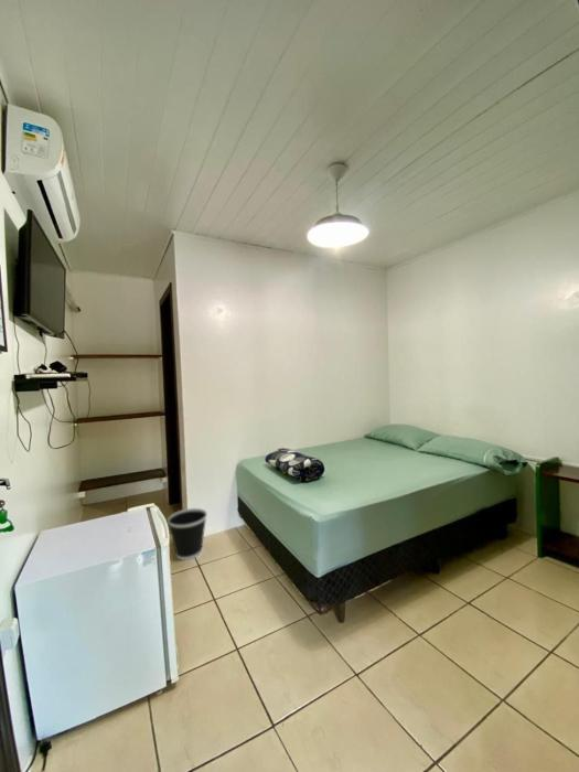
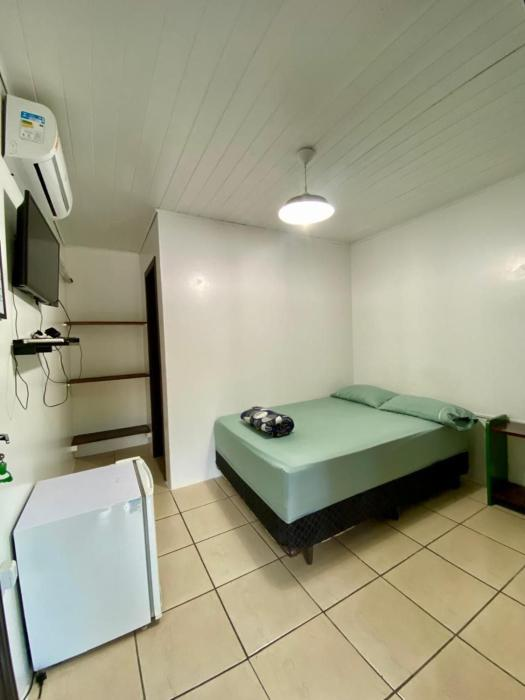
- wastebasket [167,507,208,561]
